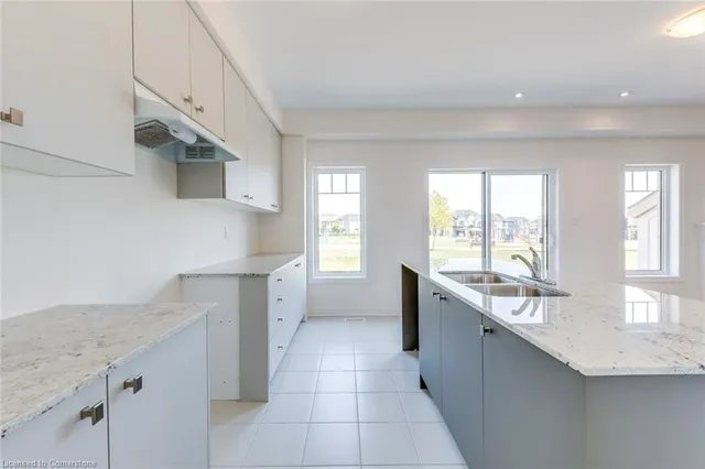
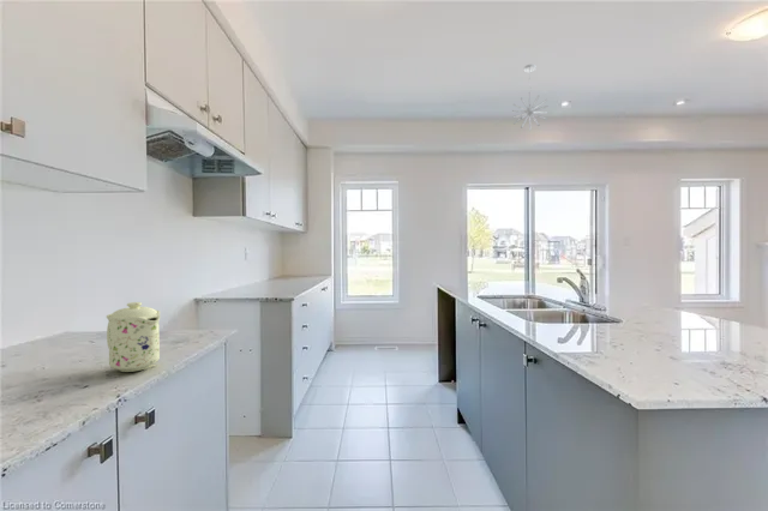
+ pendant light [511,64,550,132]
+ mug [106,301,161,373]
